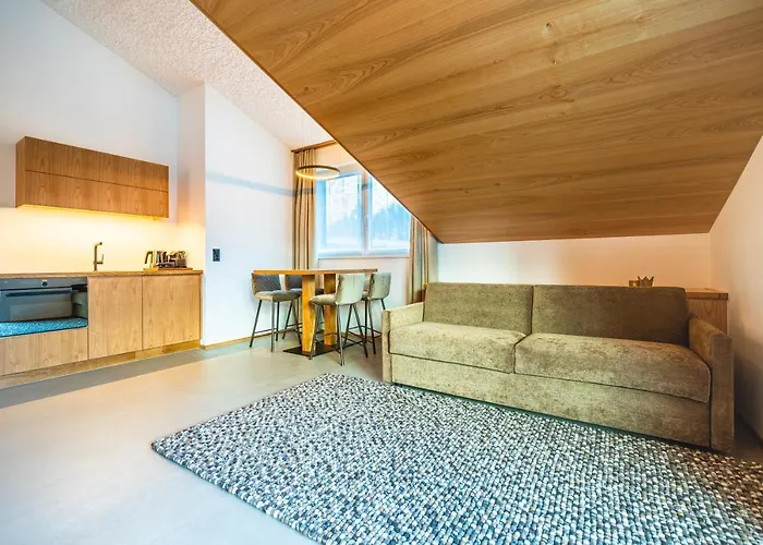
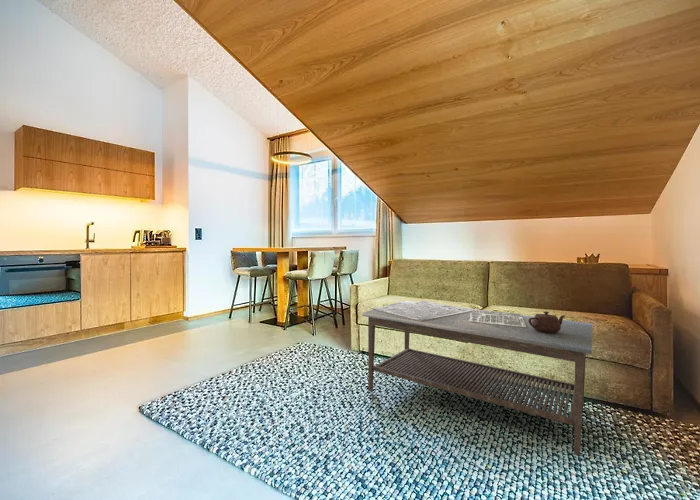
+ coffee table [362,300,594,457]
